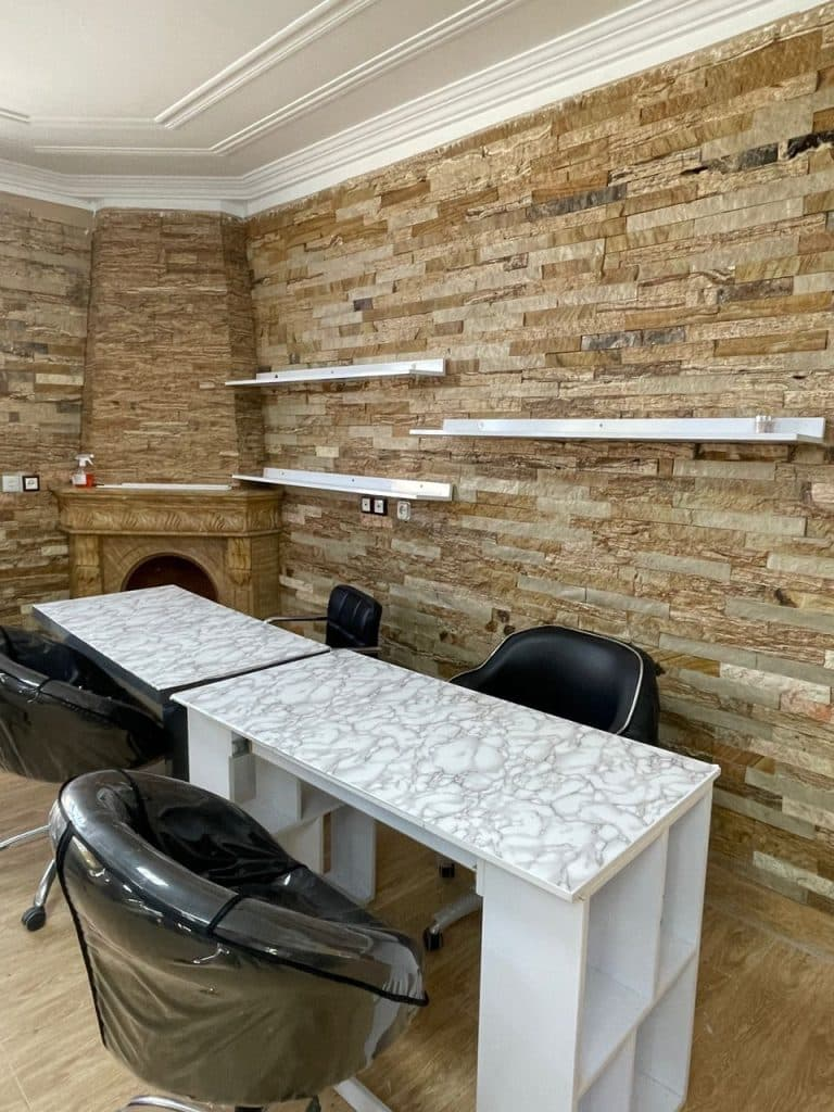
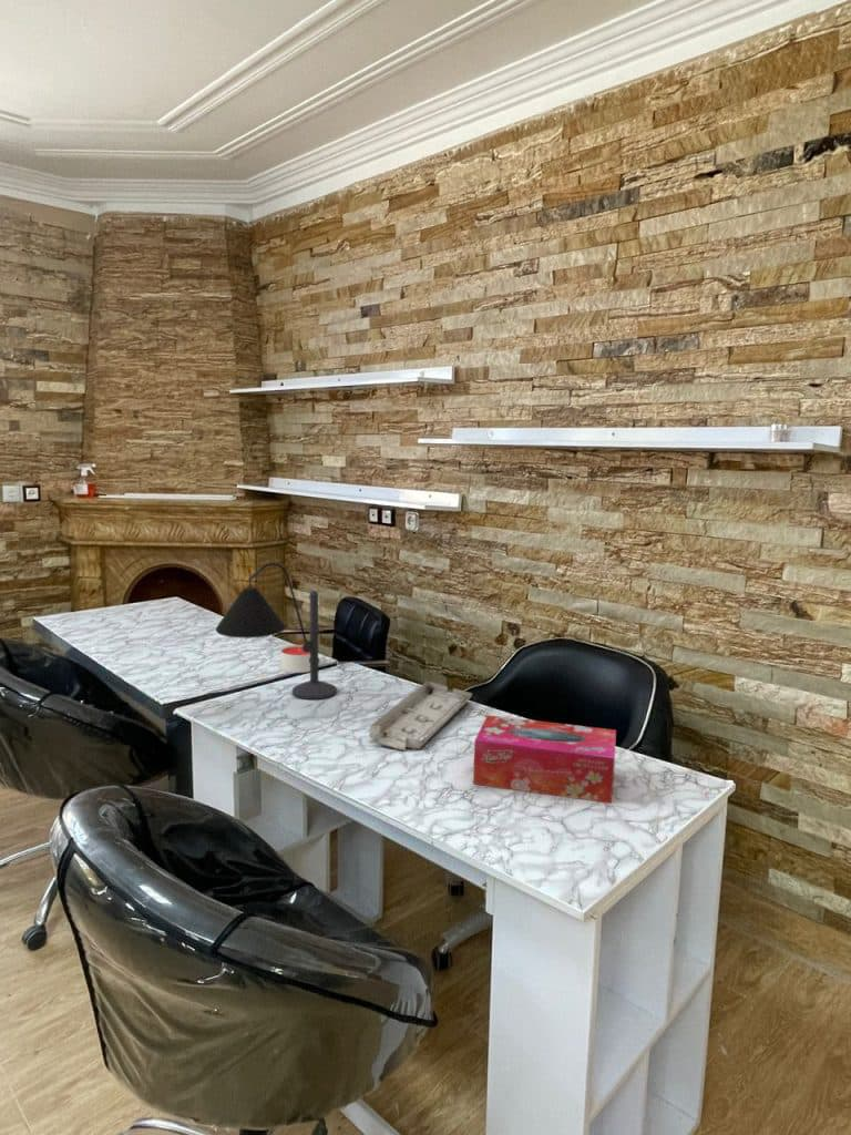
+ candle [279,644,310,674]
+ desk lamp [215,562,338,701]
+ organizer tray [368,681,473,751]
+ tissue box [472,714,617,805]
